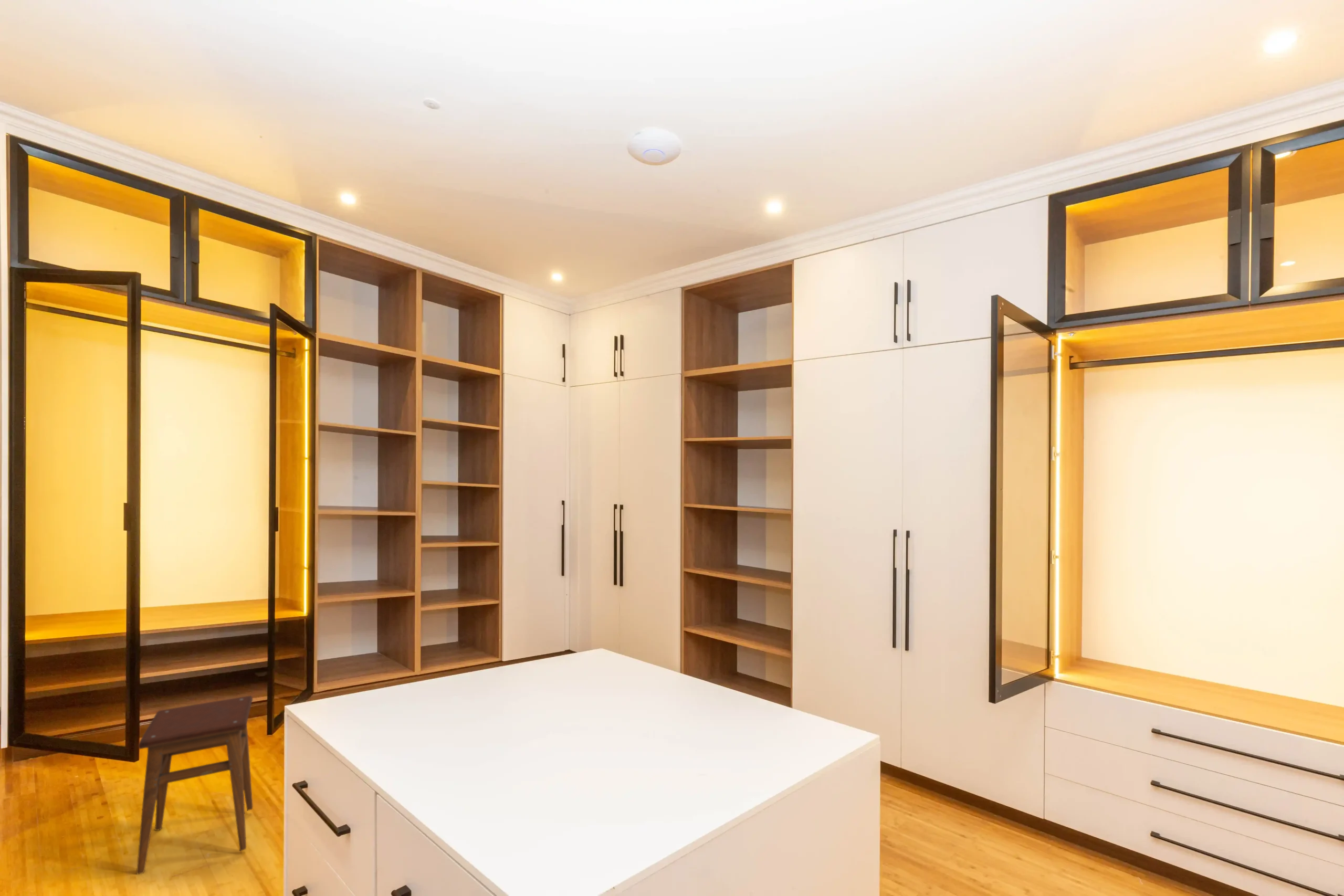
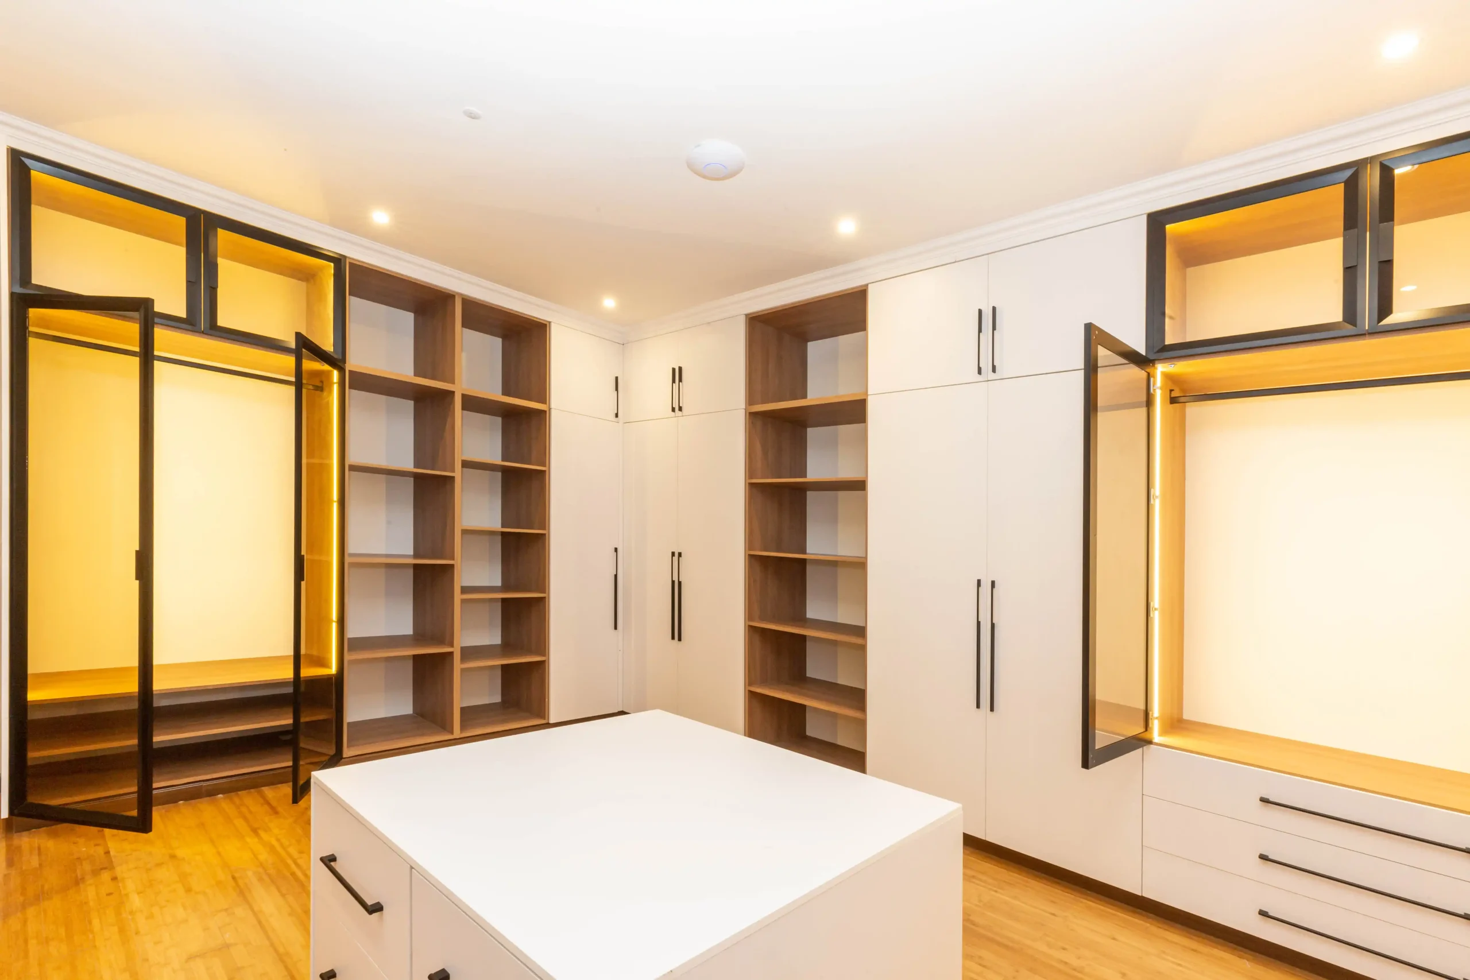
- stool [136,695,254,875]
